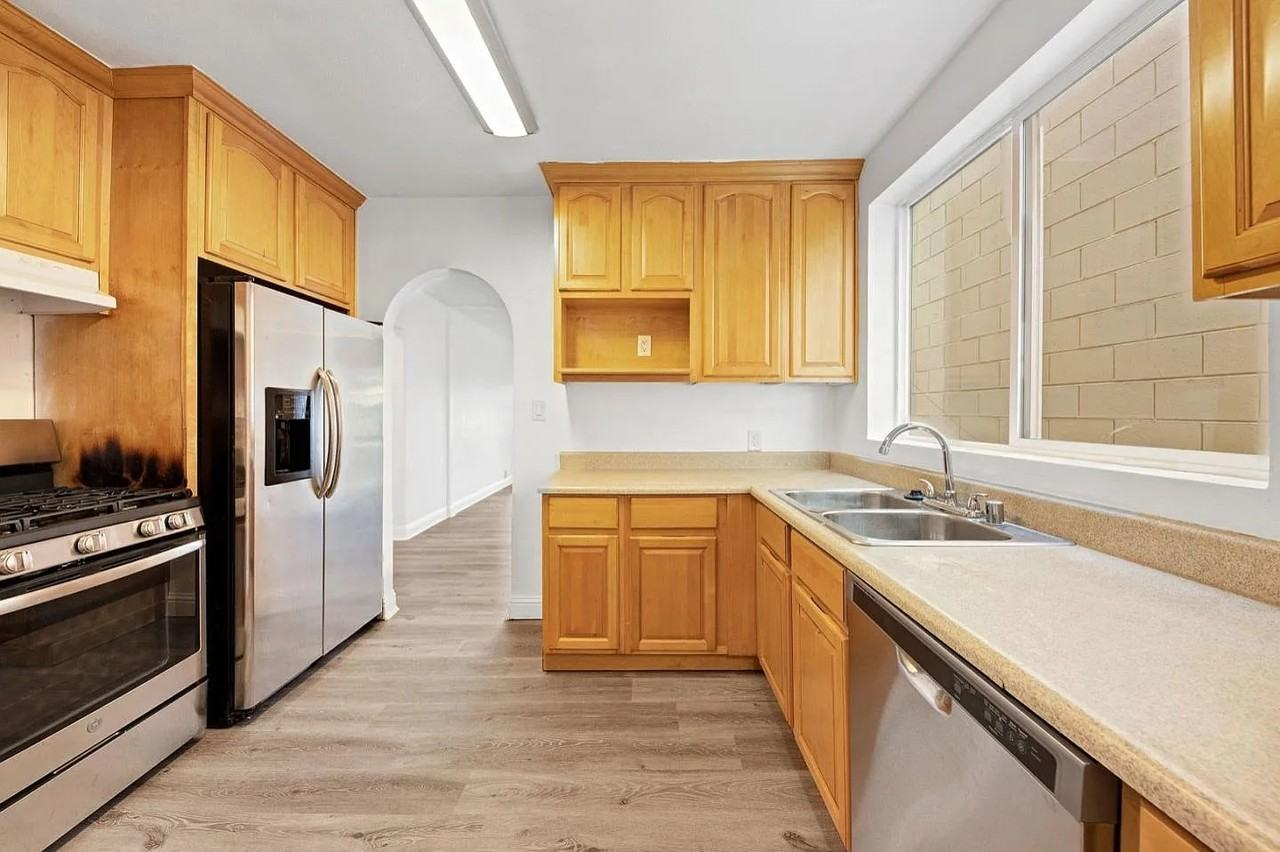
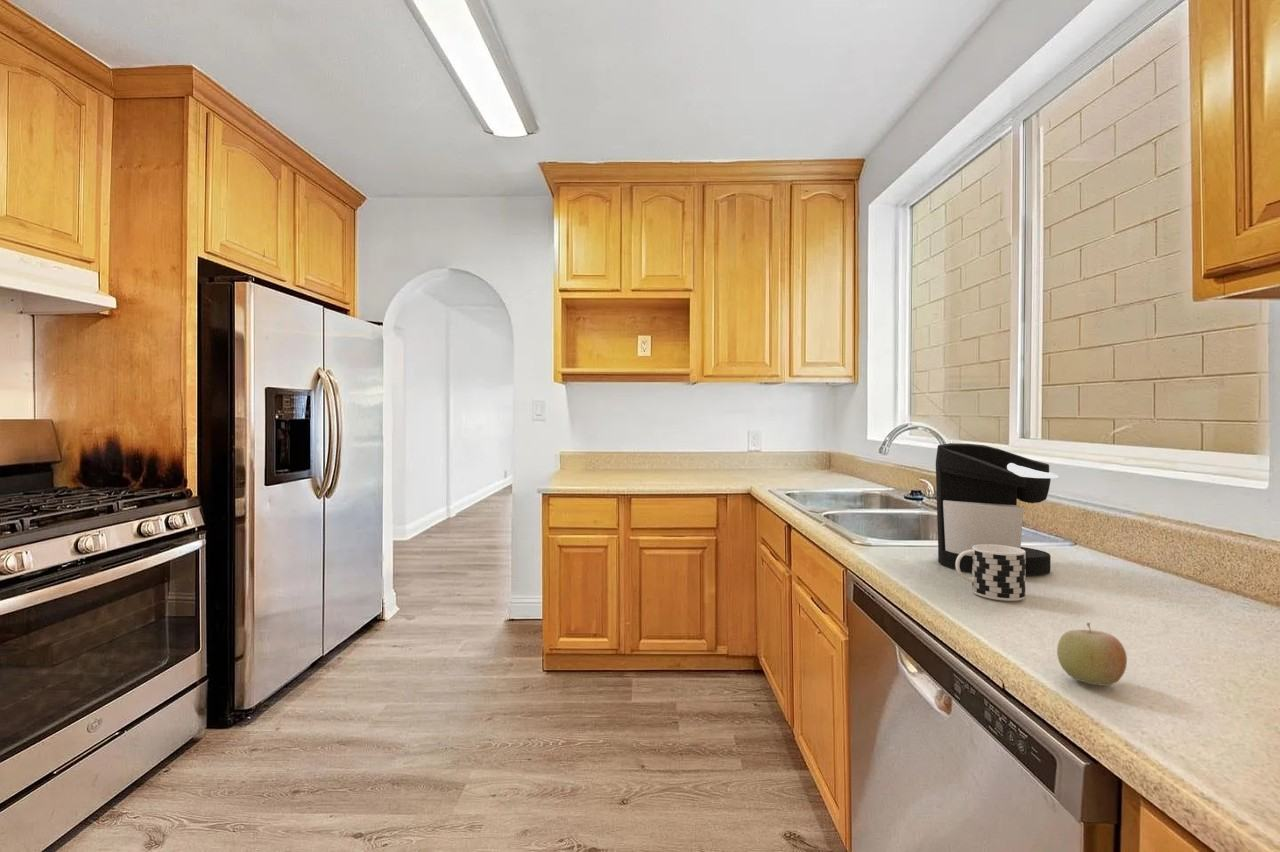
+ cup [955,544,1026,602]
+ coffee maker [935,442,1059,576]
+ fruit [1056,622,1128,687]
